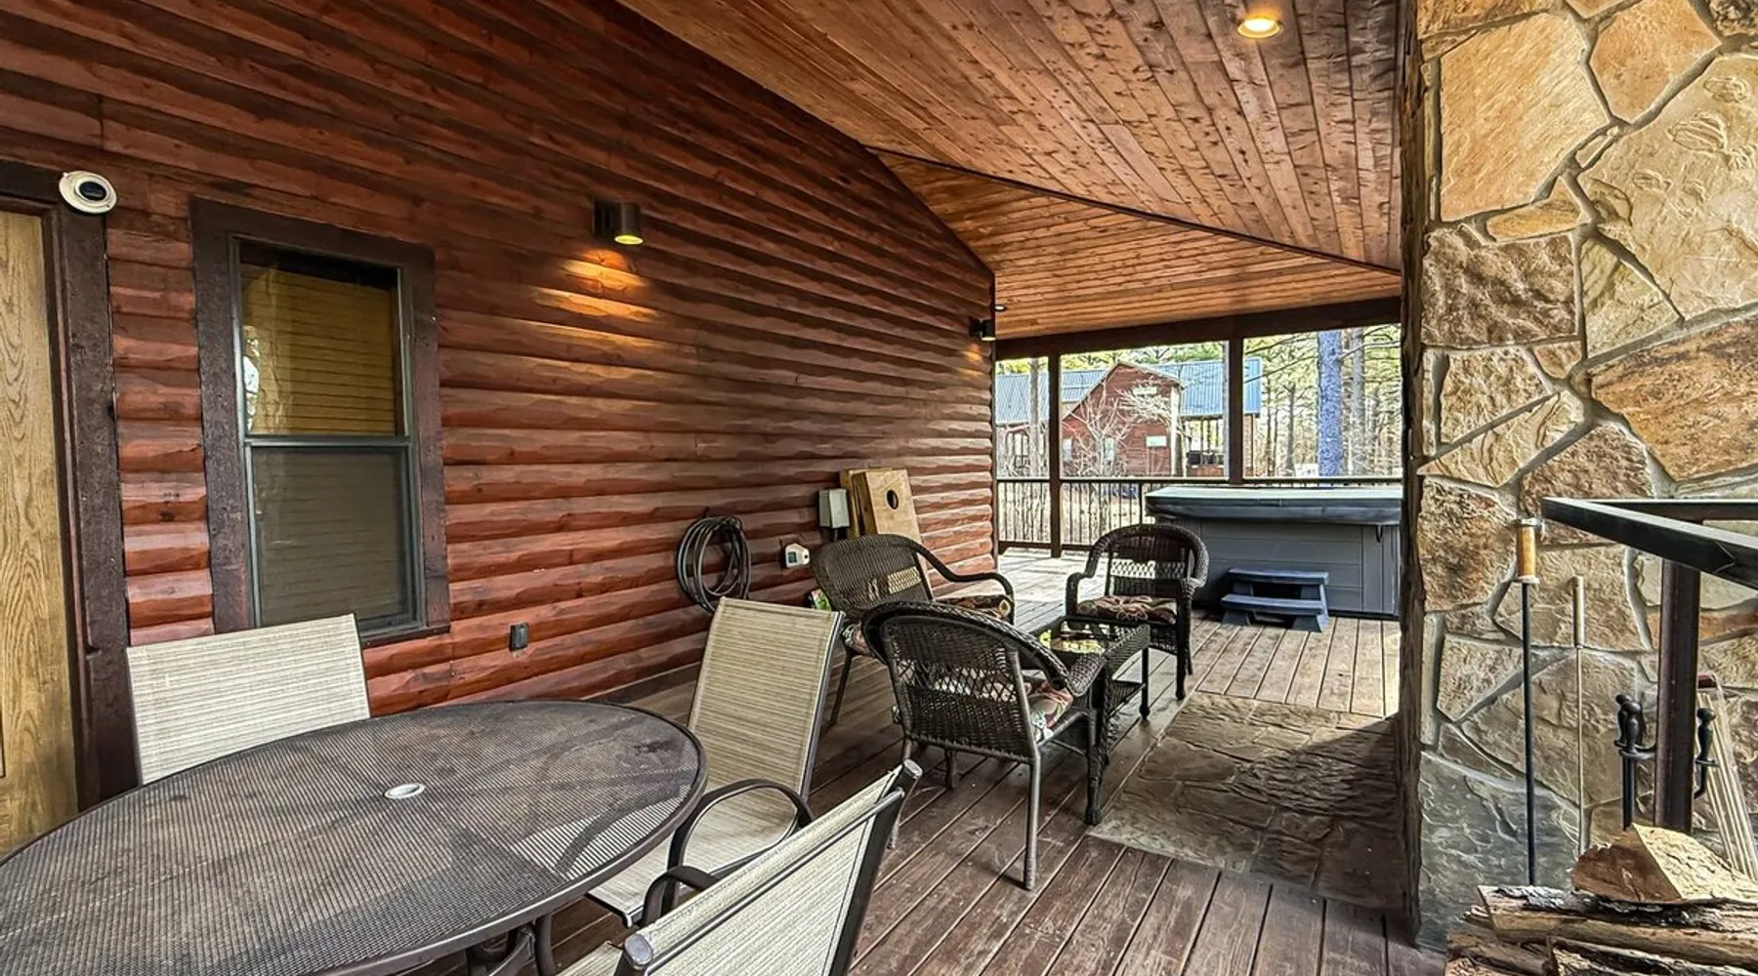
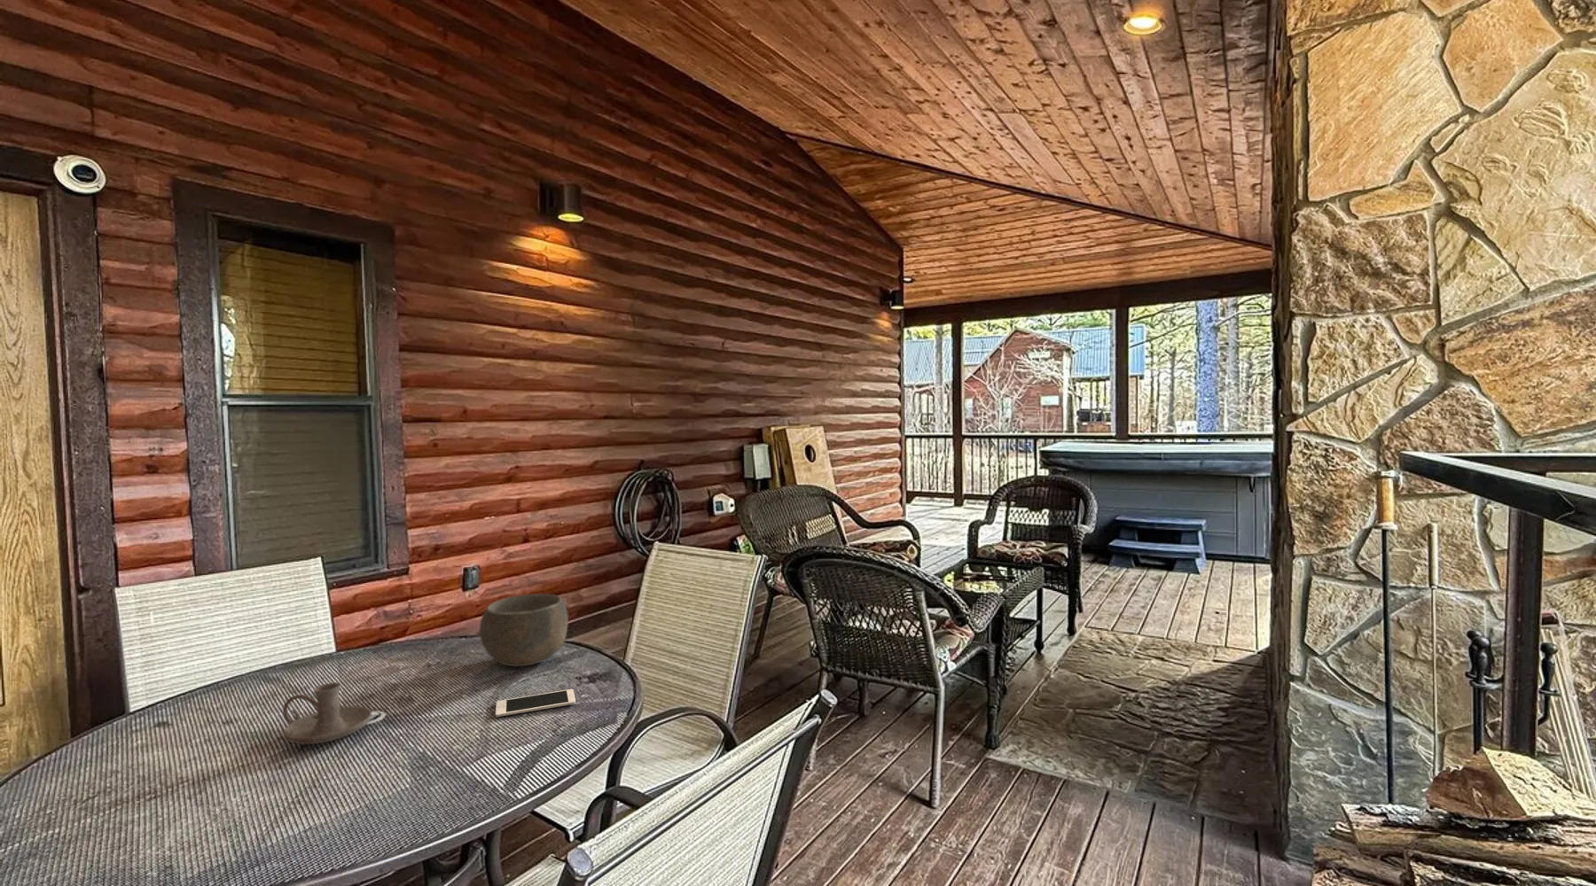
+ bowl [479,592,569,667]
+ candle holder [282,681,372,745]
+ cell phone [495,689,576,718]
